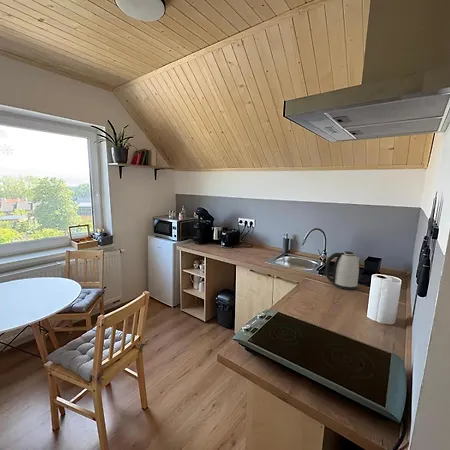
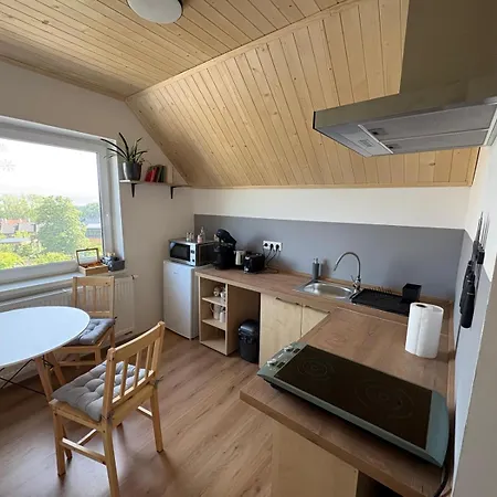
- kettle [324,250,361,291]
